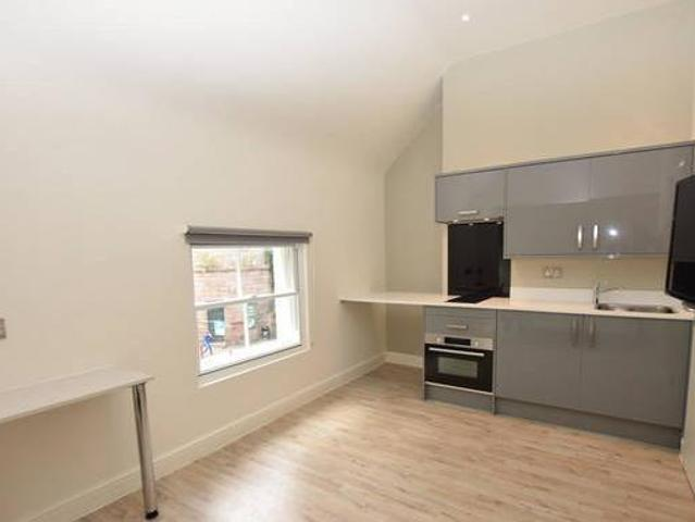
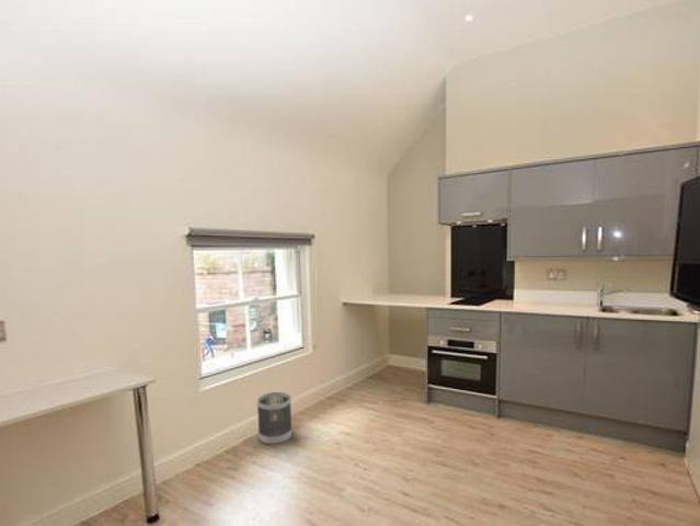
+ wastebasket [256,391,294,445]
